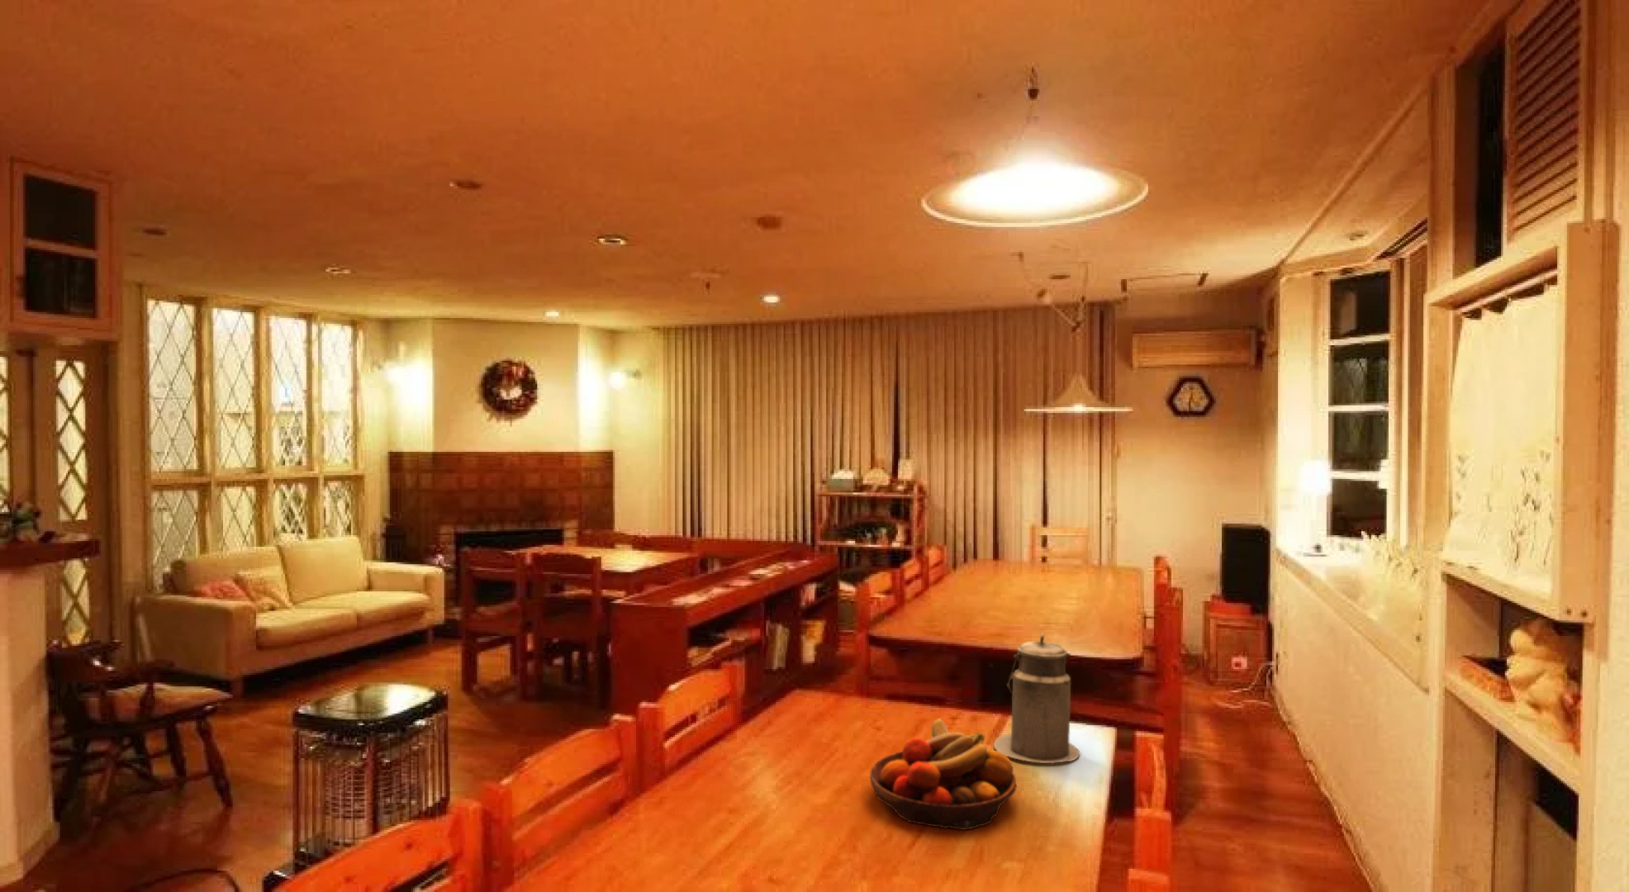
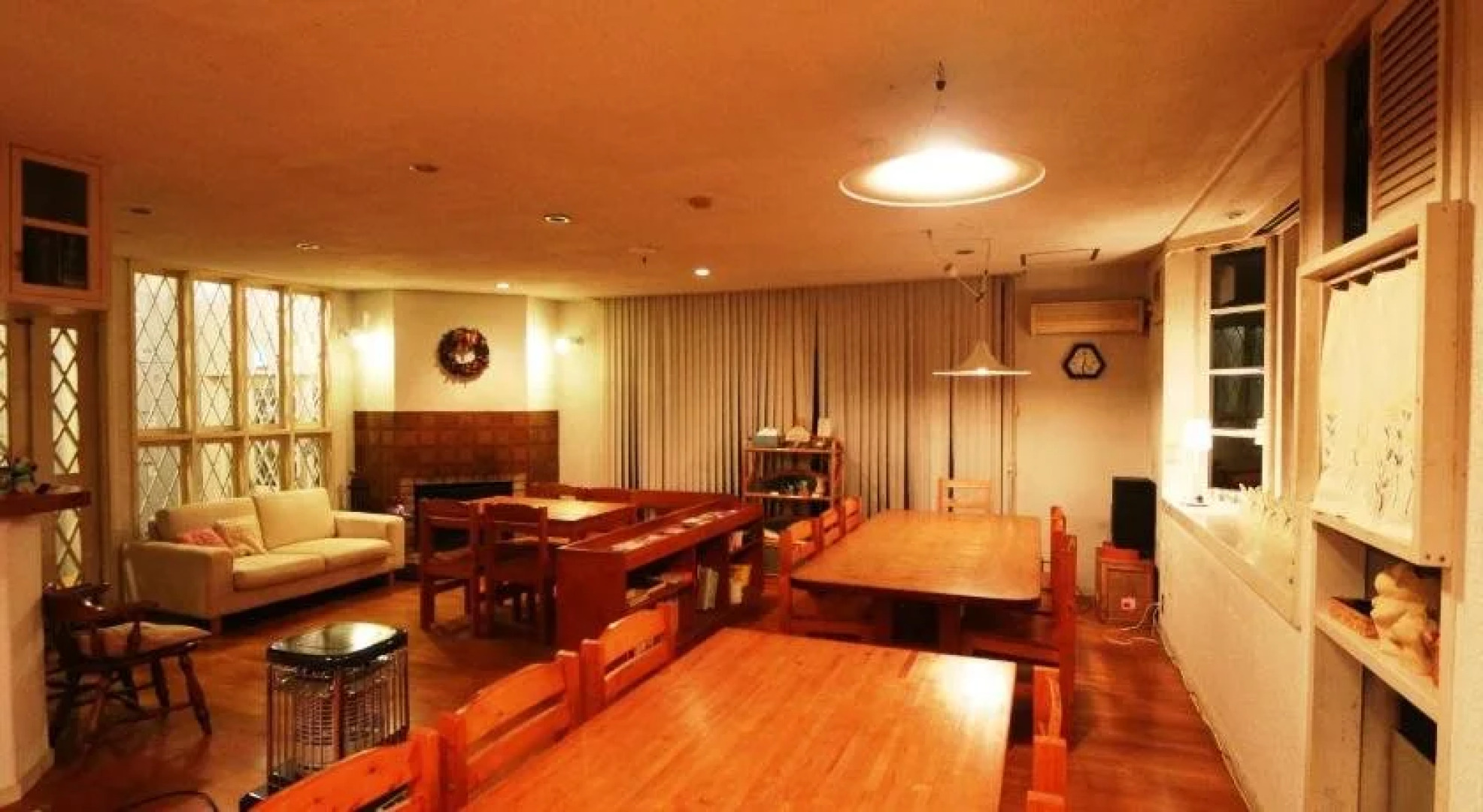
- fruit bowl [869,717,1017,830]
- canister [993,632,1081,763]
